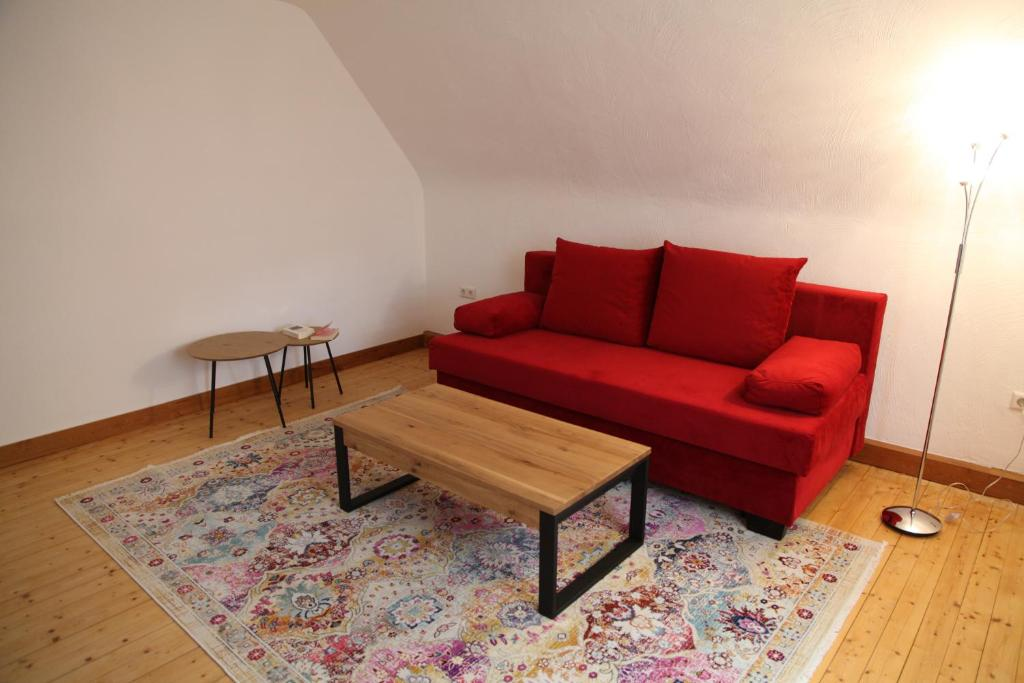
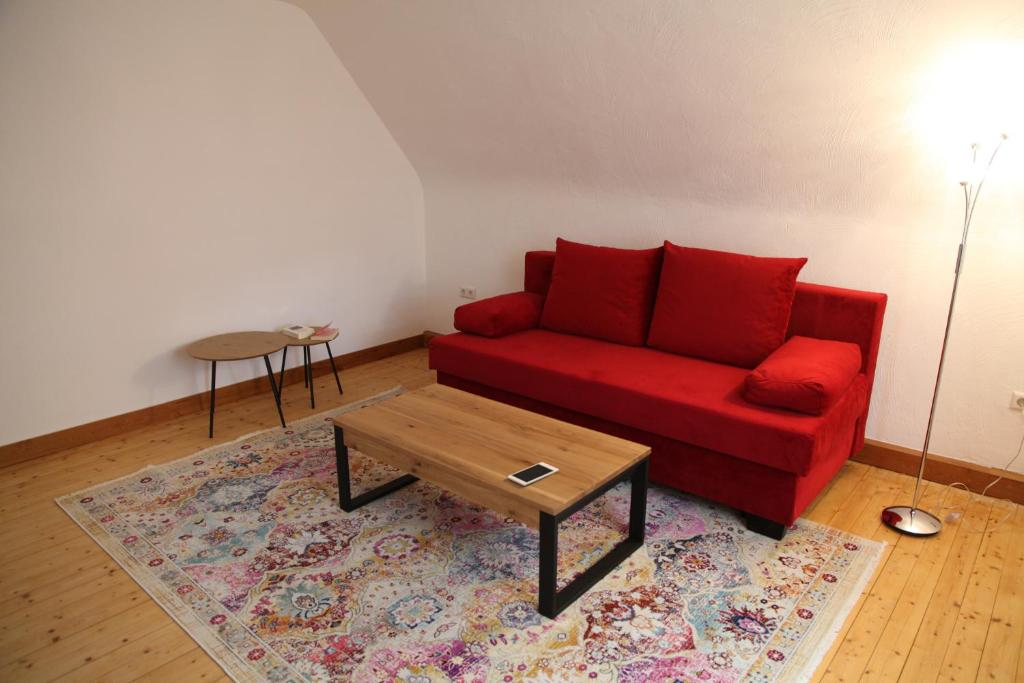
+ cell phone [507,461,560,487]
